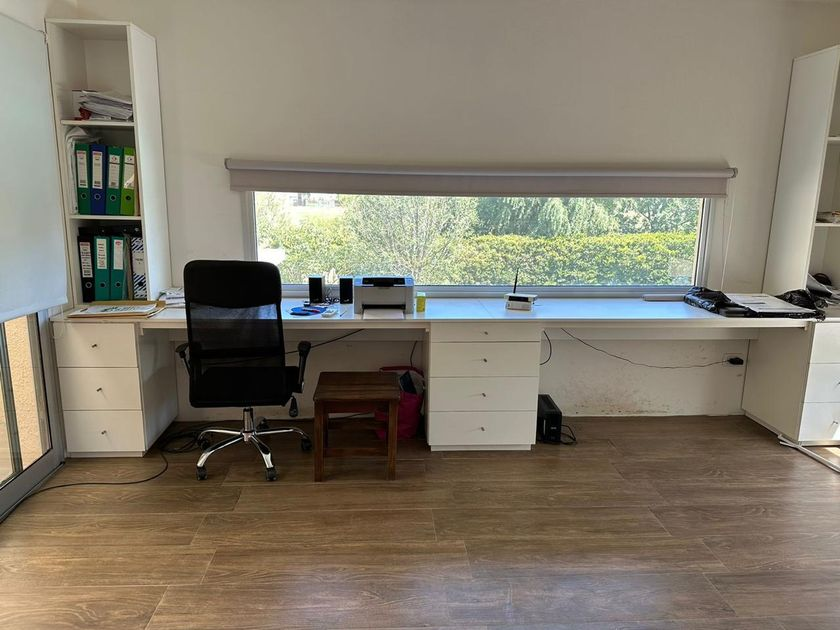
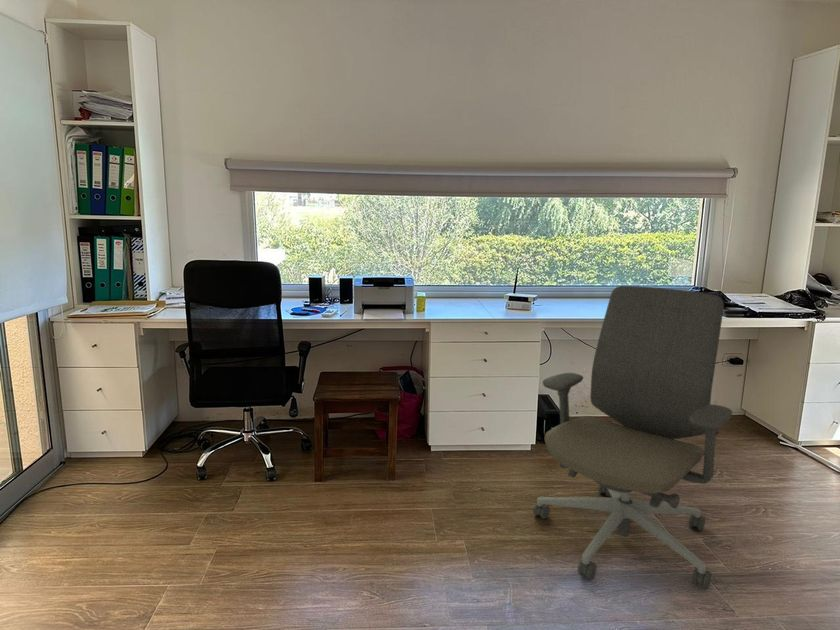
+ office chair [533,285,733,590]
